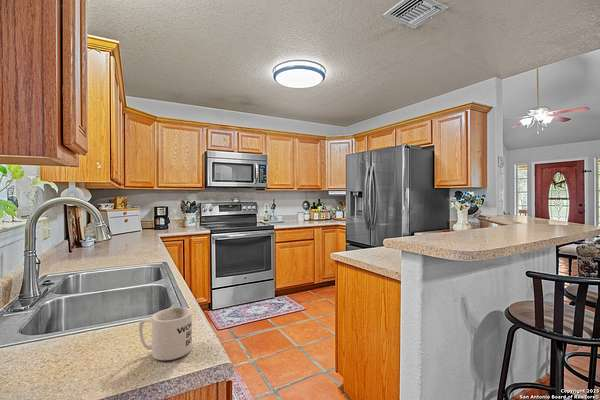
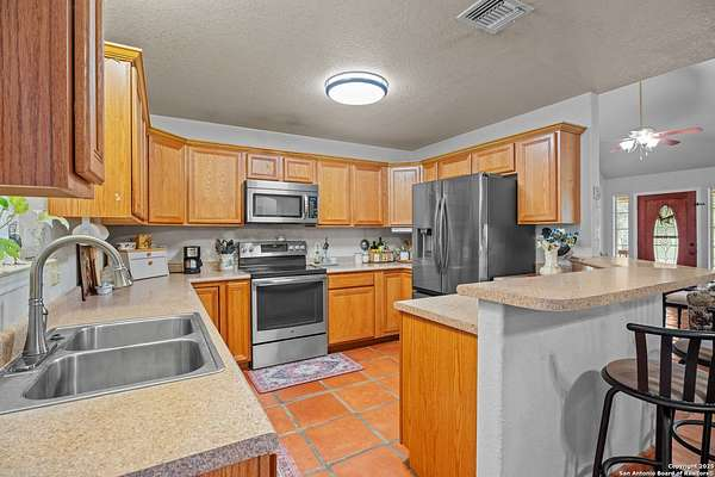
- mug [138,306,193,361]
